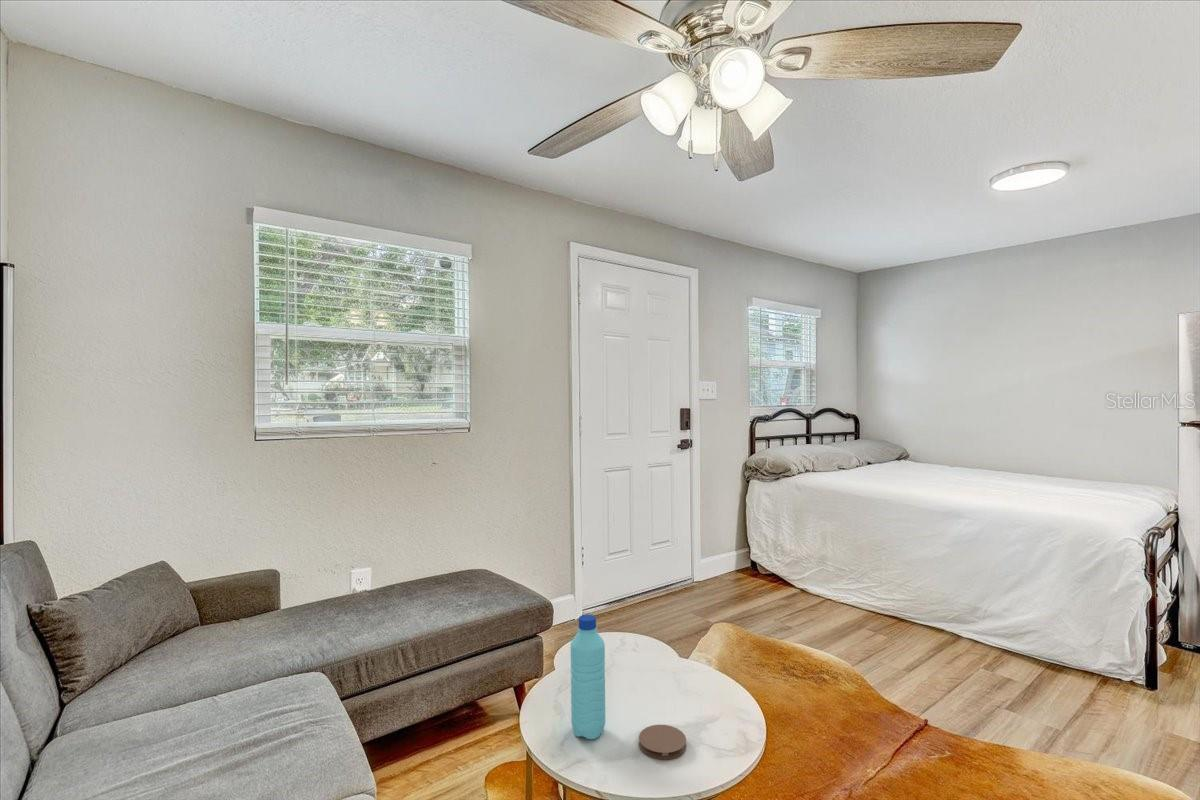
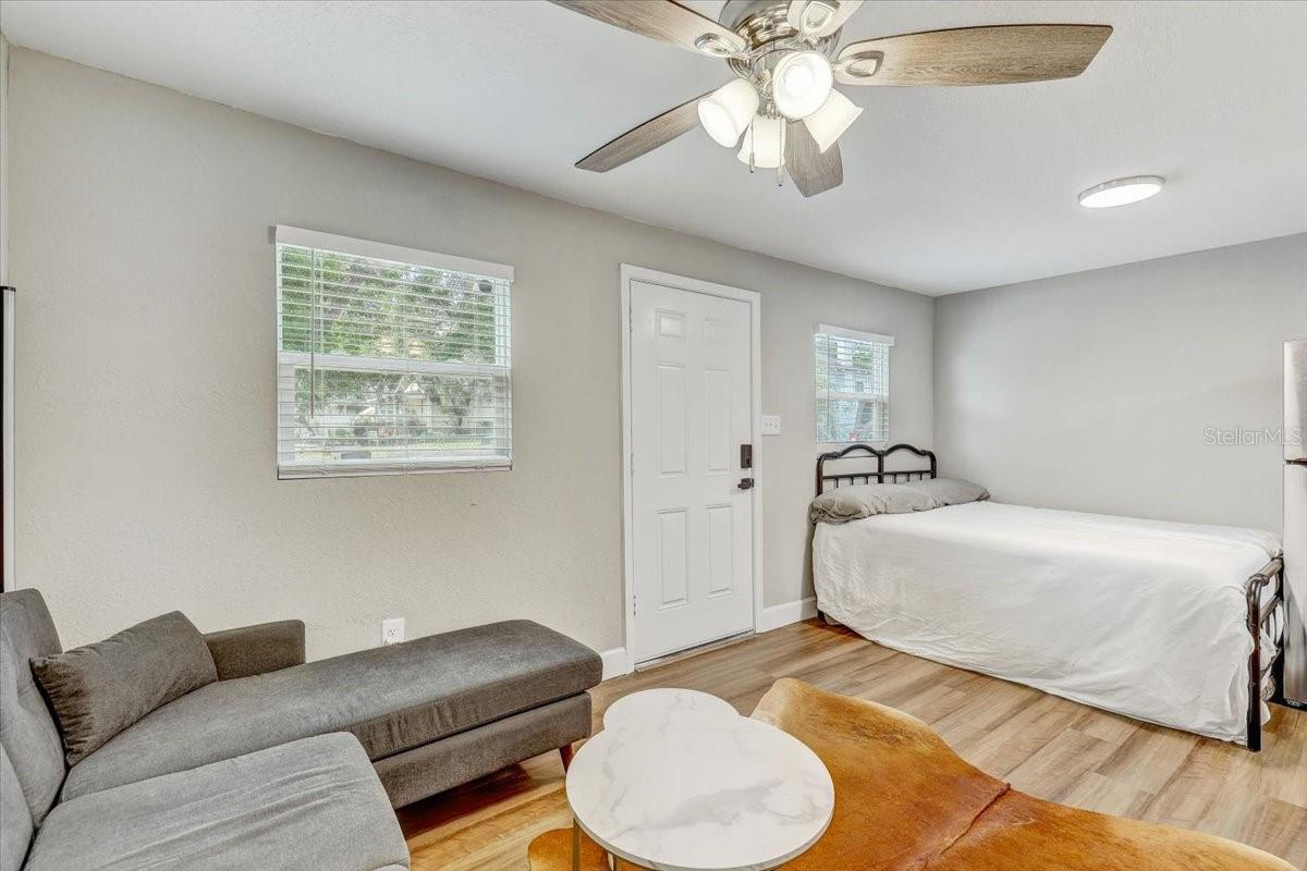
- water bottle [570,614,606,740]
- coaster [638,724,687,760]
